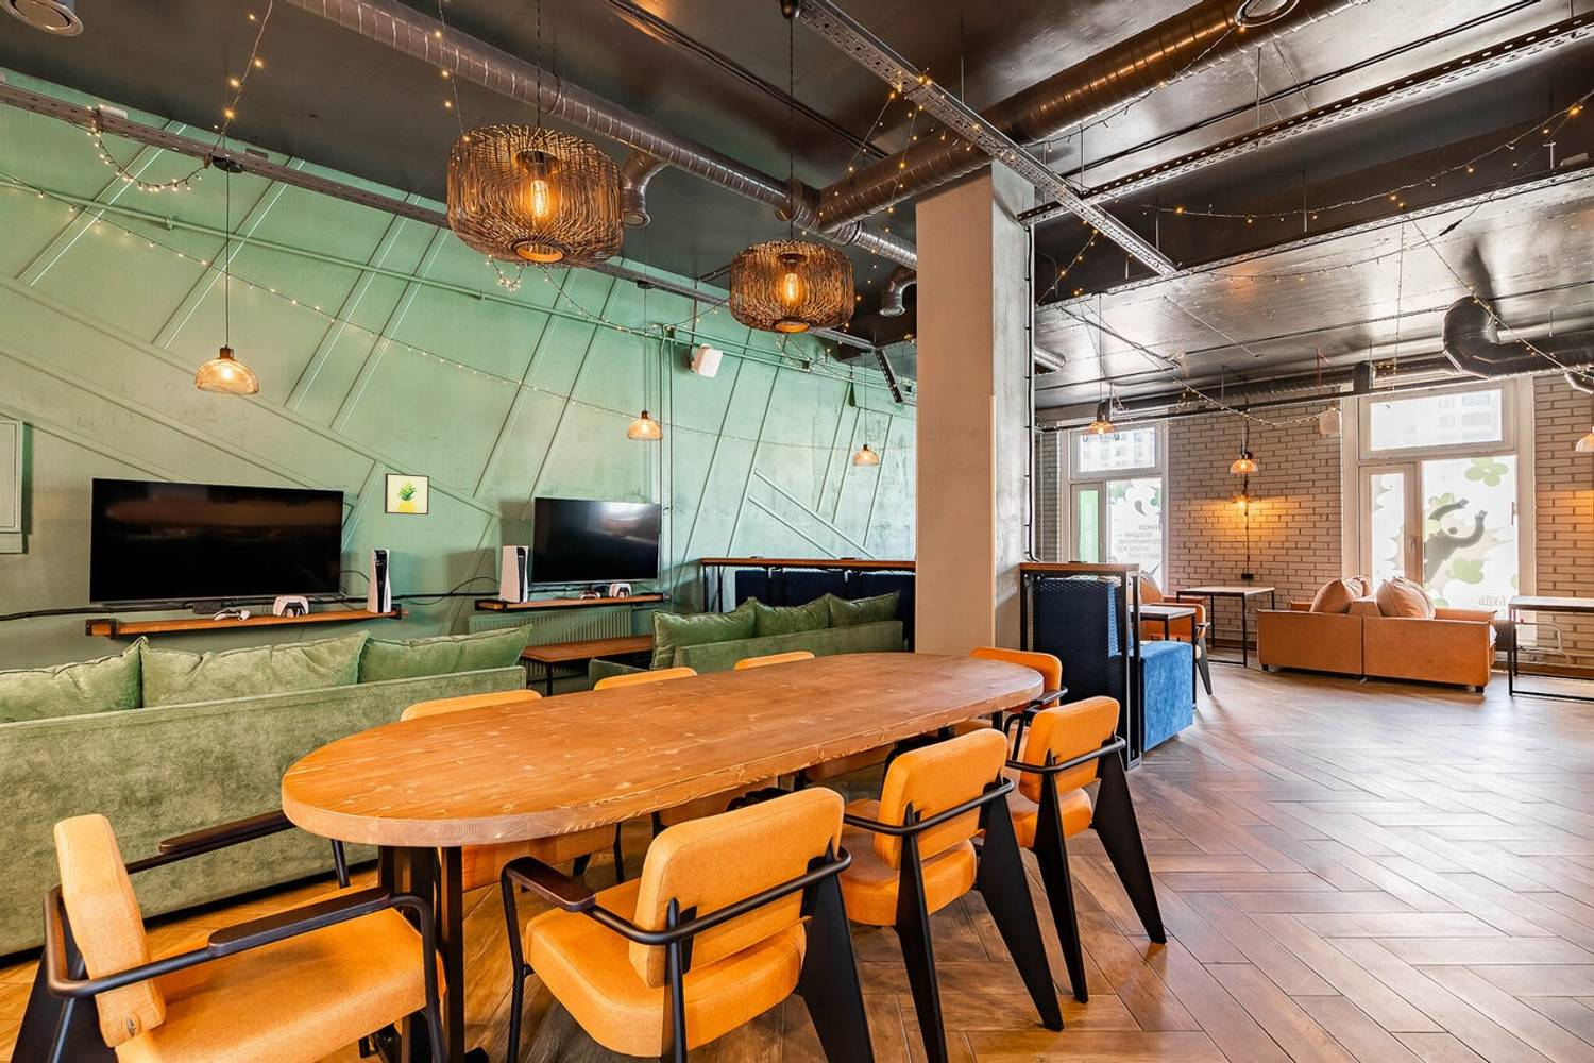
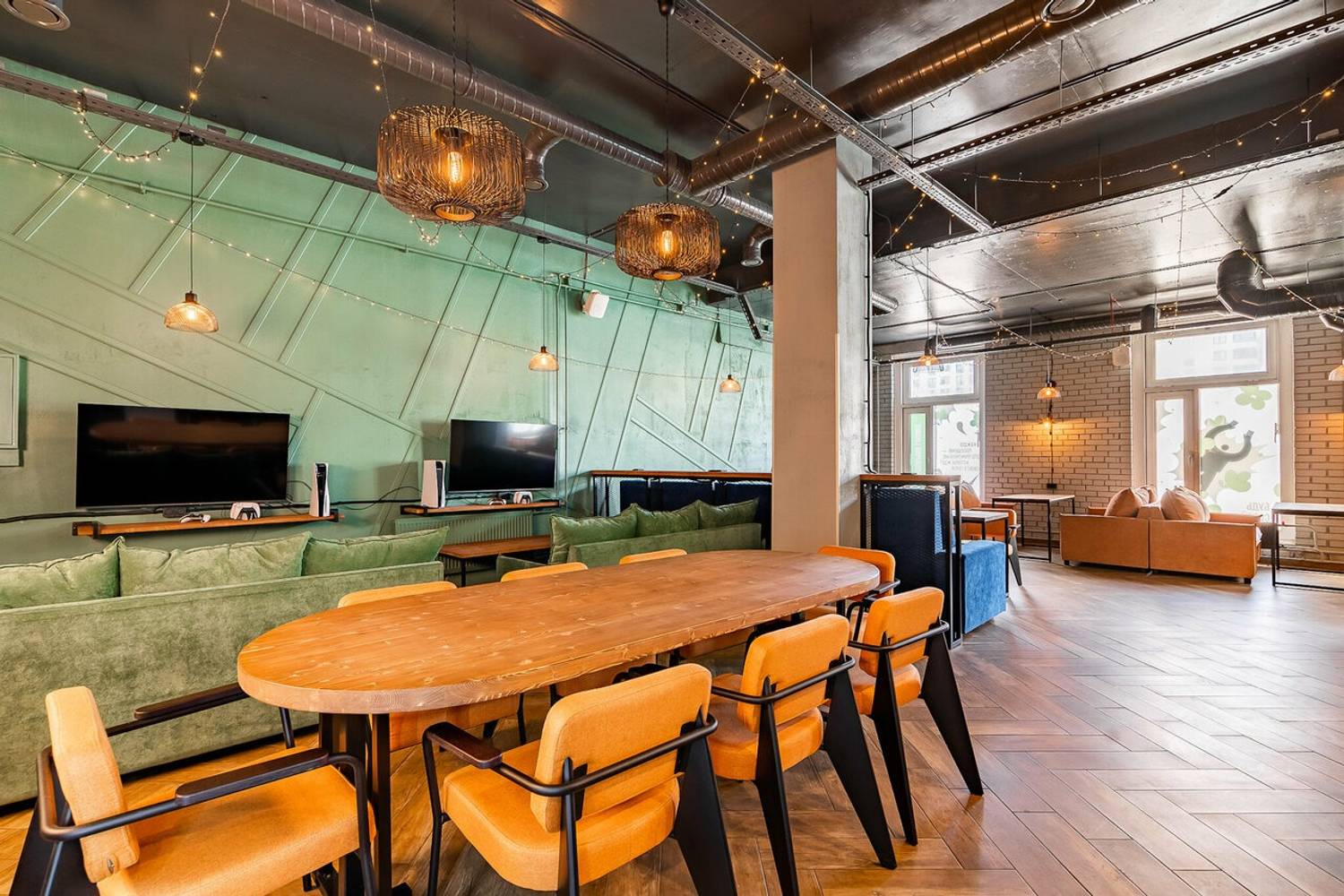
- wall art [383,472,431,516]
